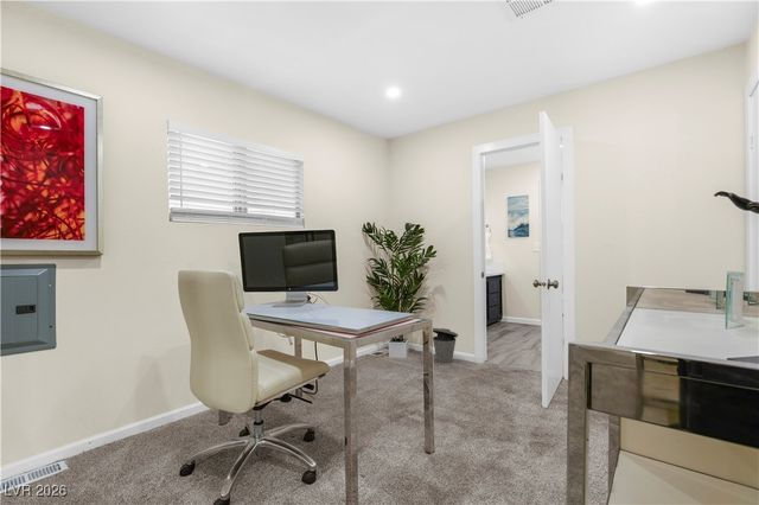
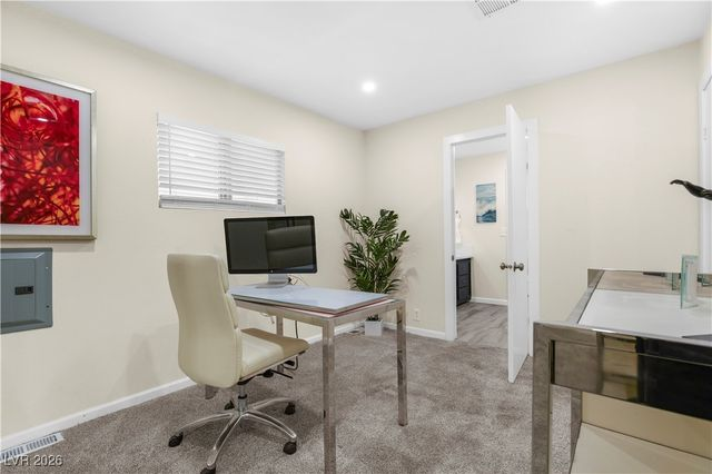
- trash can [432,327,459,364]
